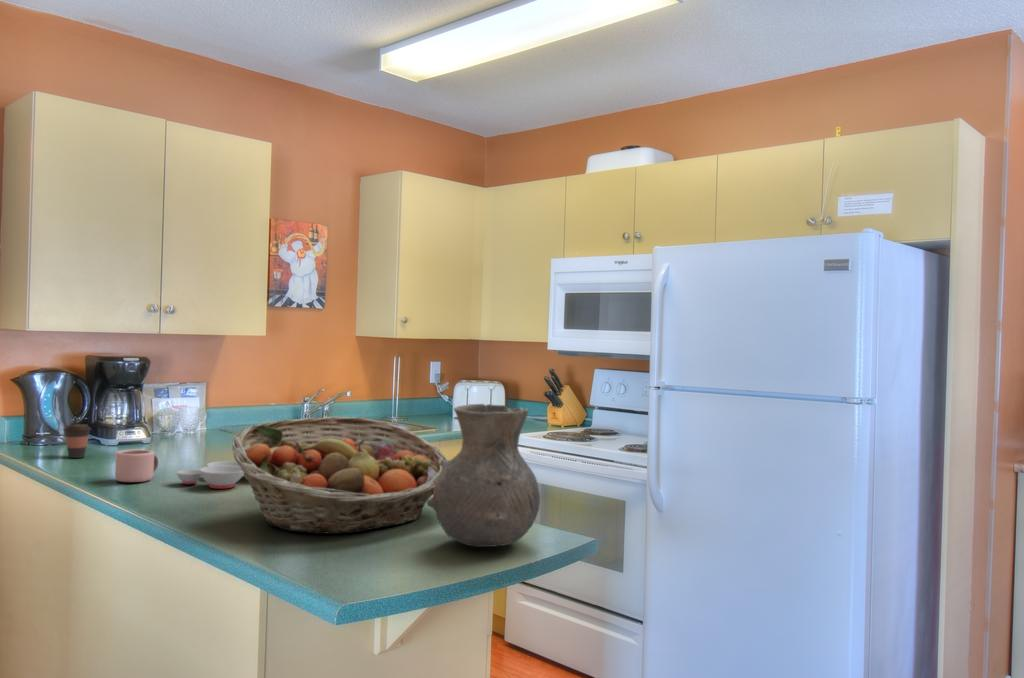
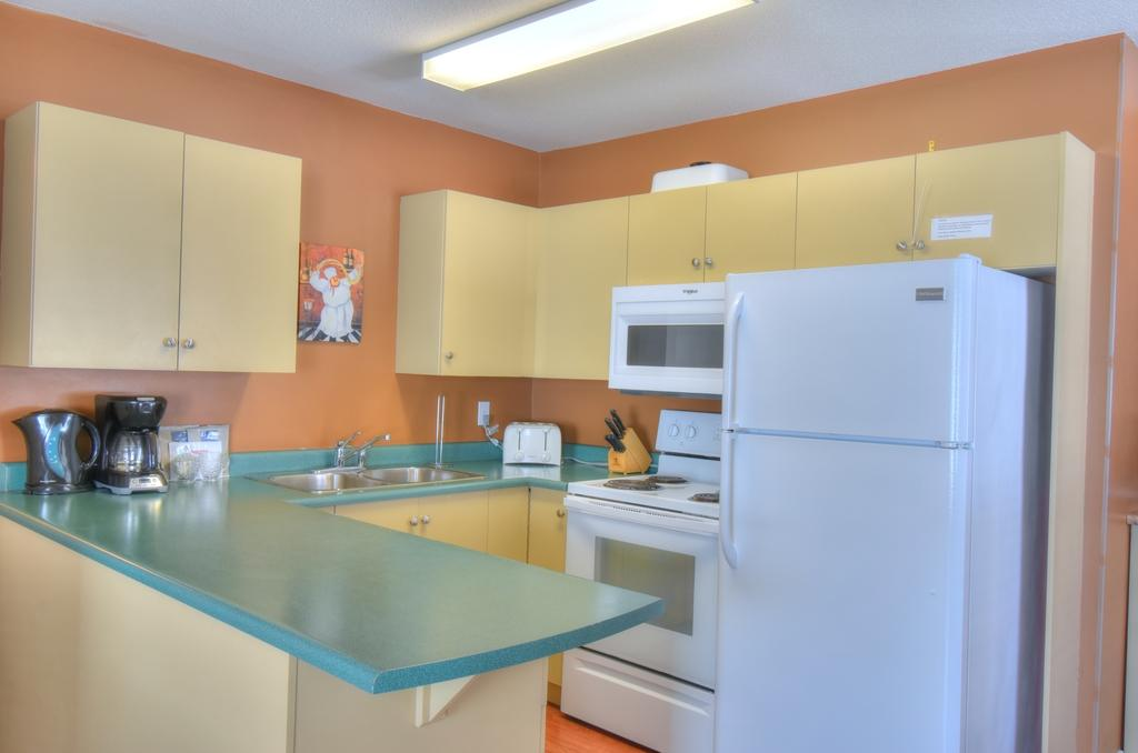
- coffee cup [62,423,92,459]
- mug [114,448,159,484]
- fruit basket [231,416,448,535]
- mixing bowl [176,460,244,490]
- vase [426,403,541,548]
